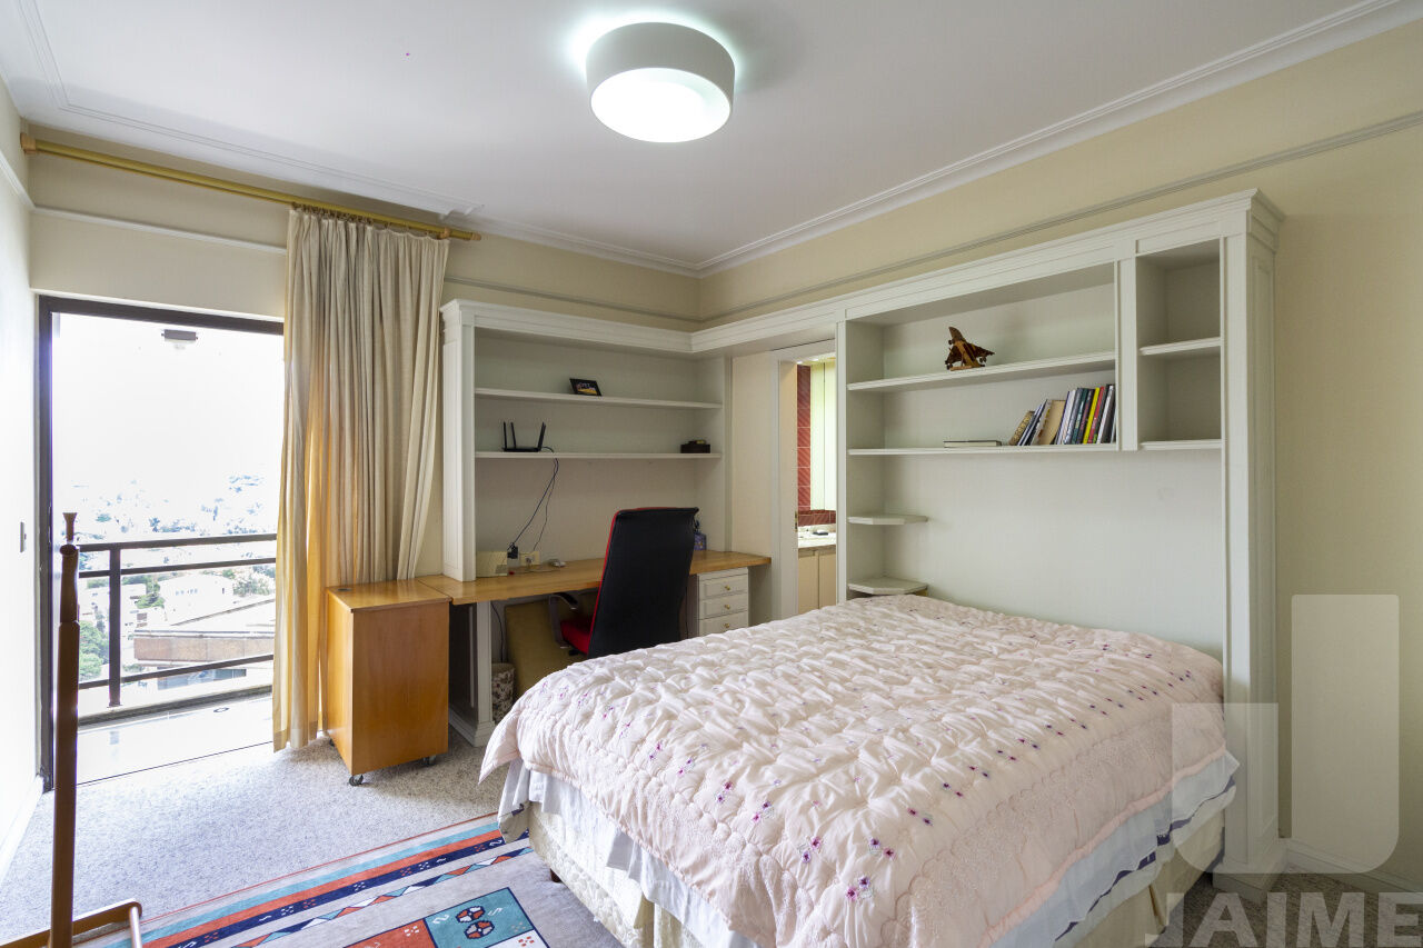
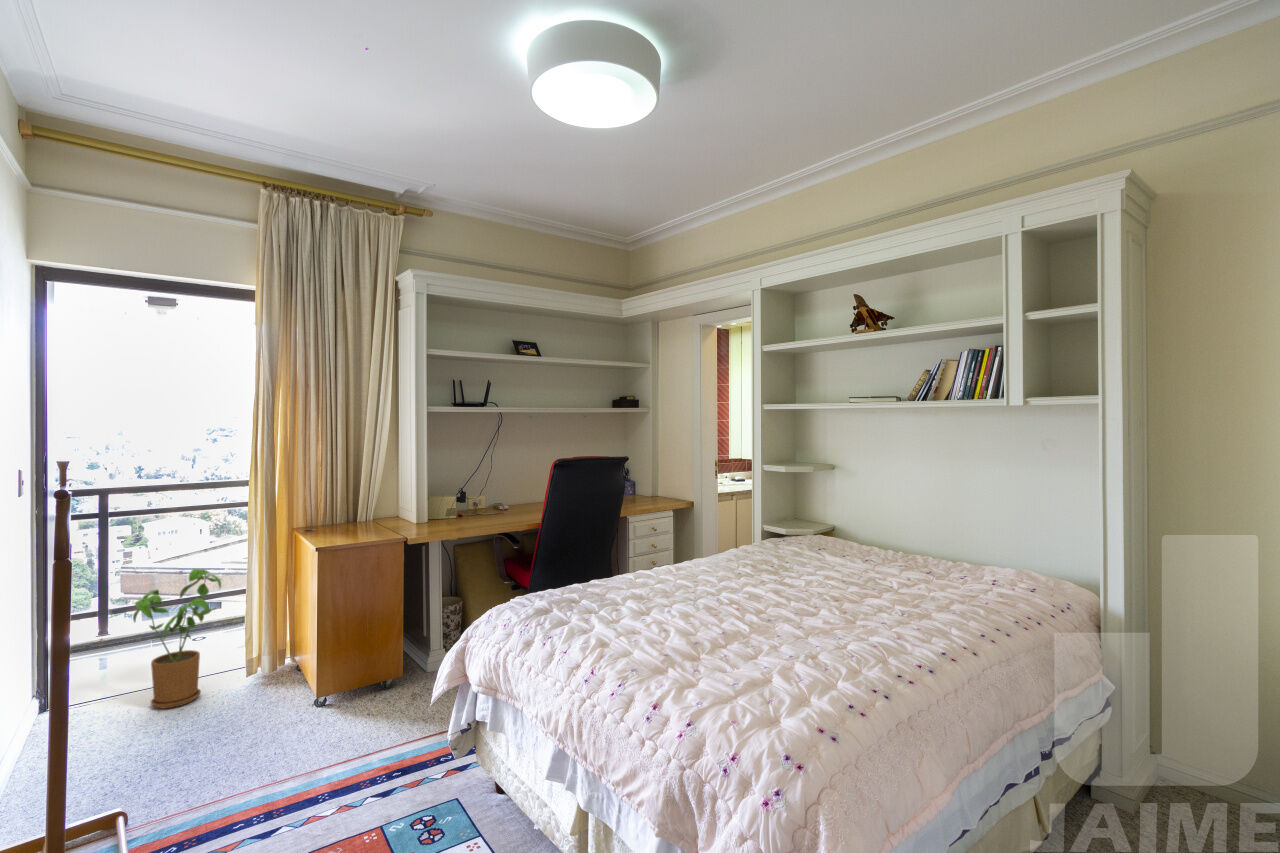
+ house plant [132,568,223,710]
